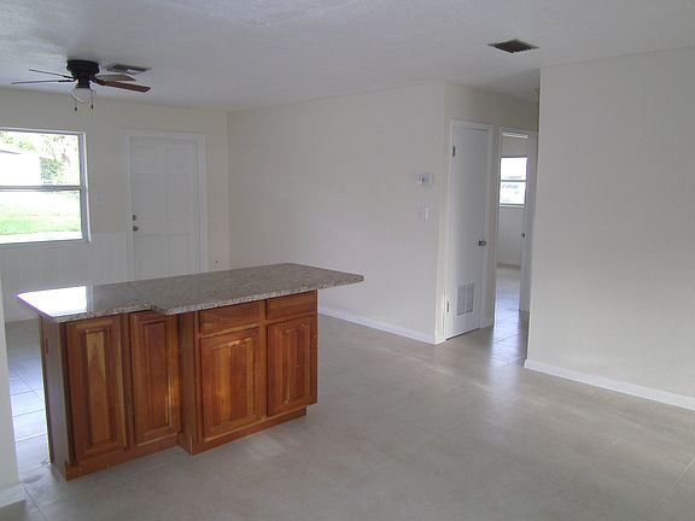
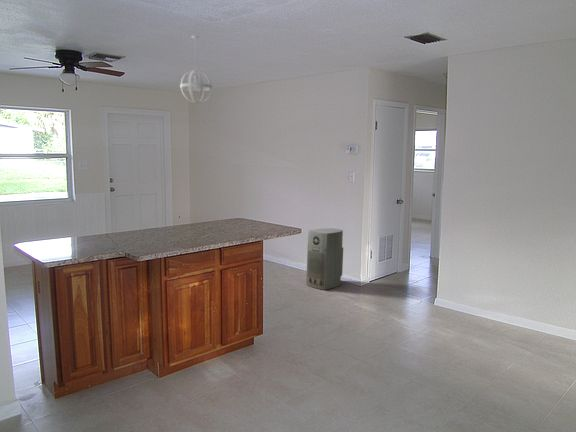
+ air purifier [305,227,344,291]
+ pendant light [179,35,213,105]
